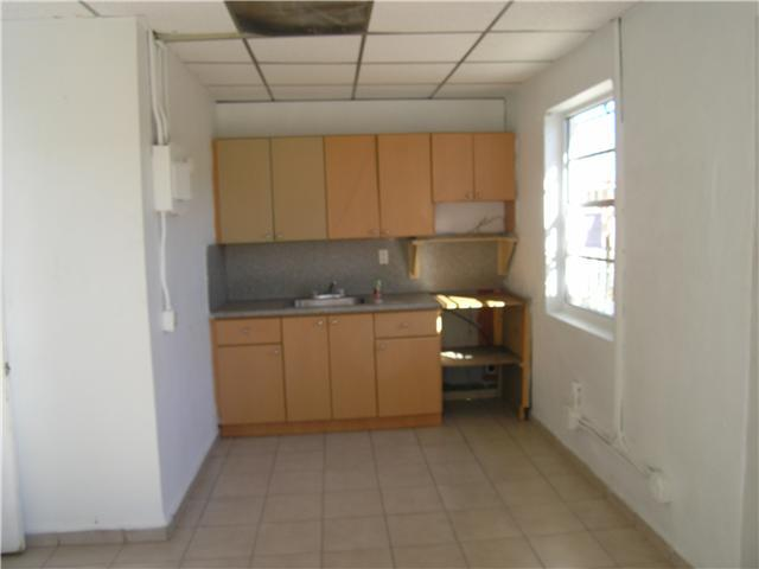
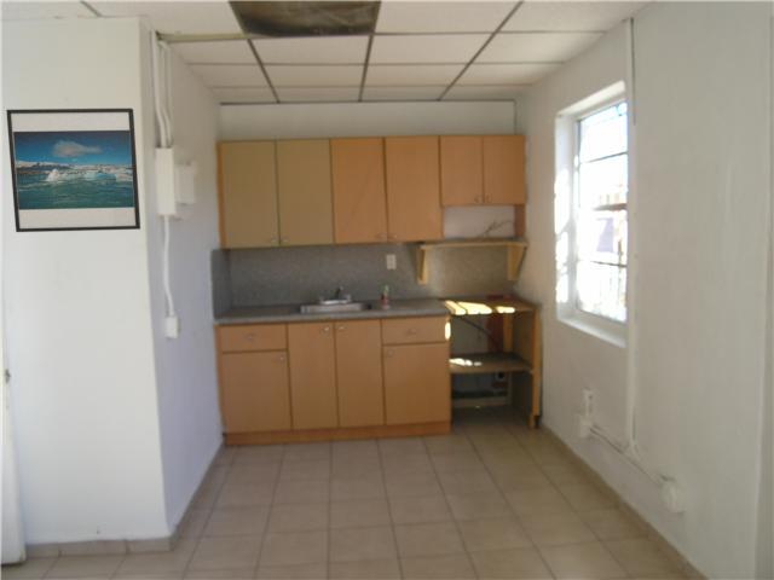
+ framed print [5,108,141,233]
